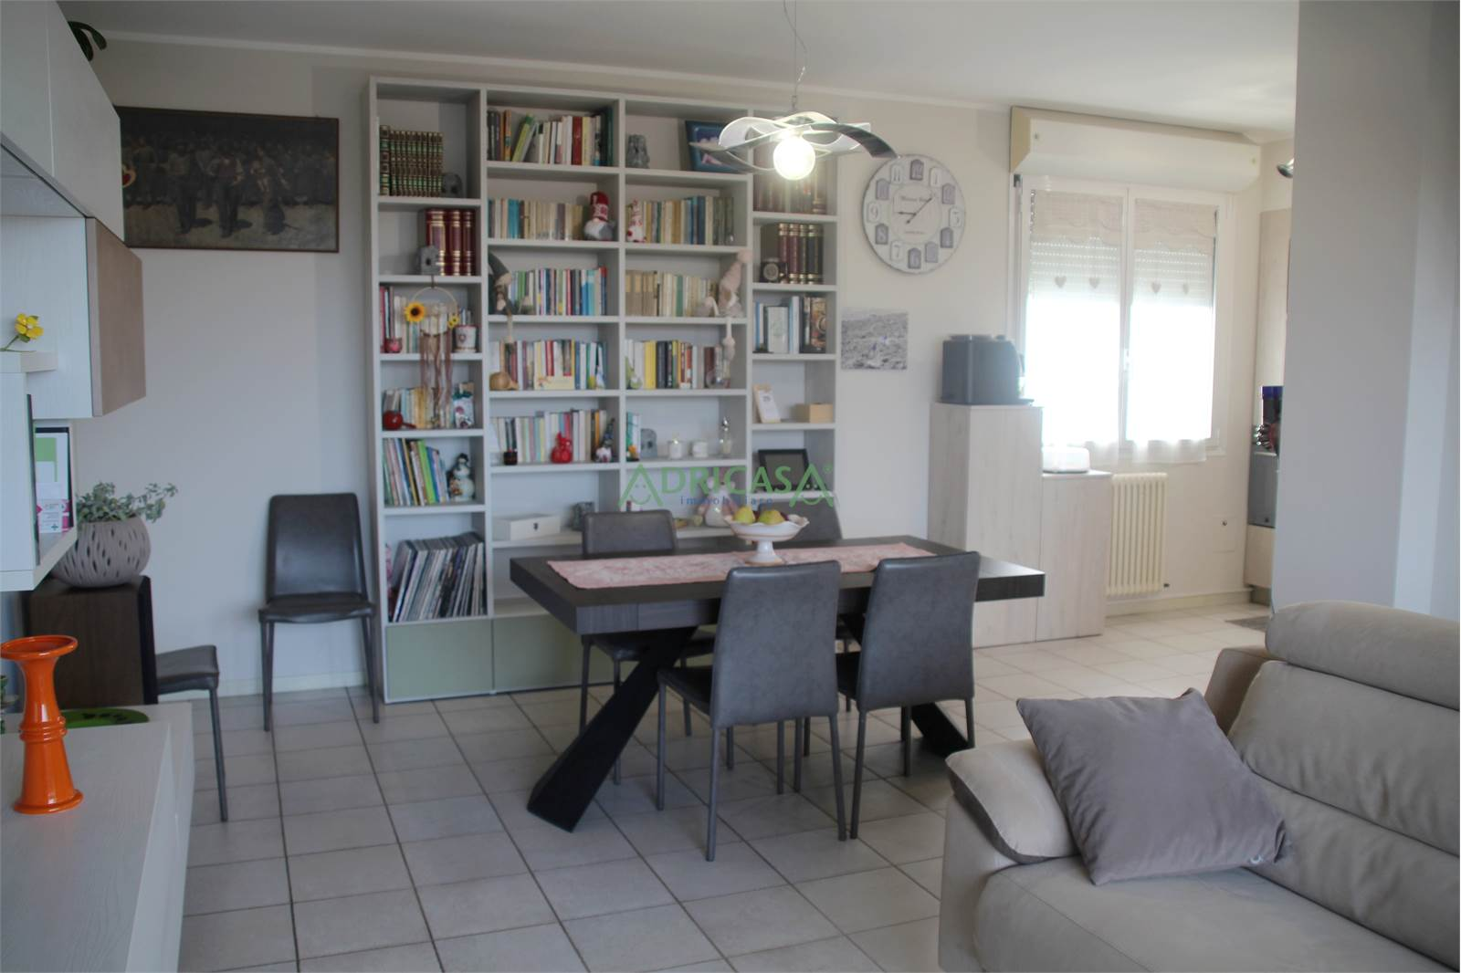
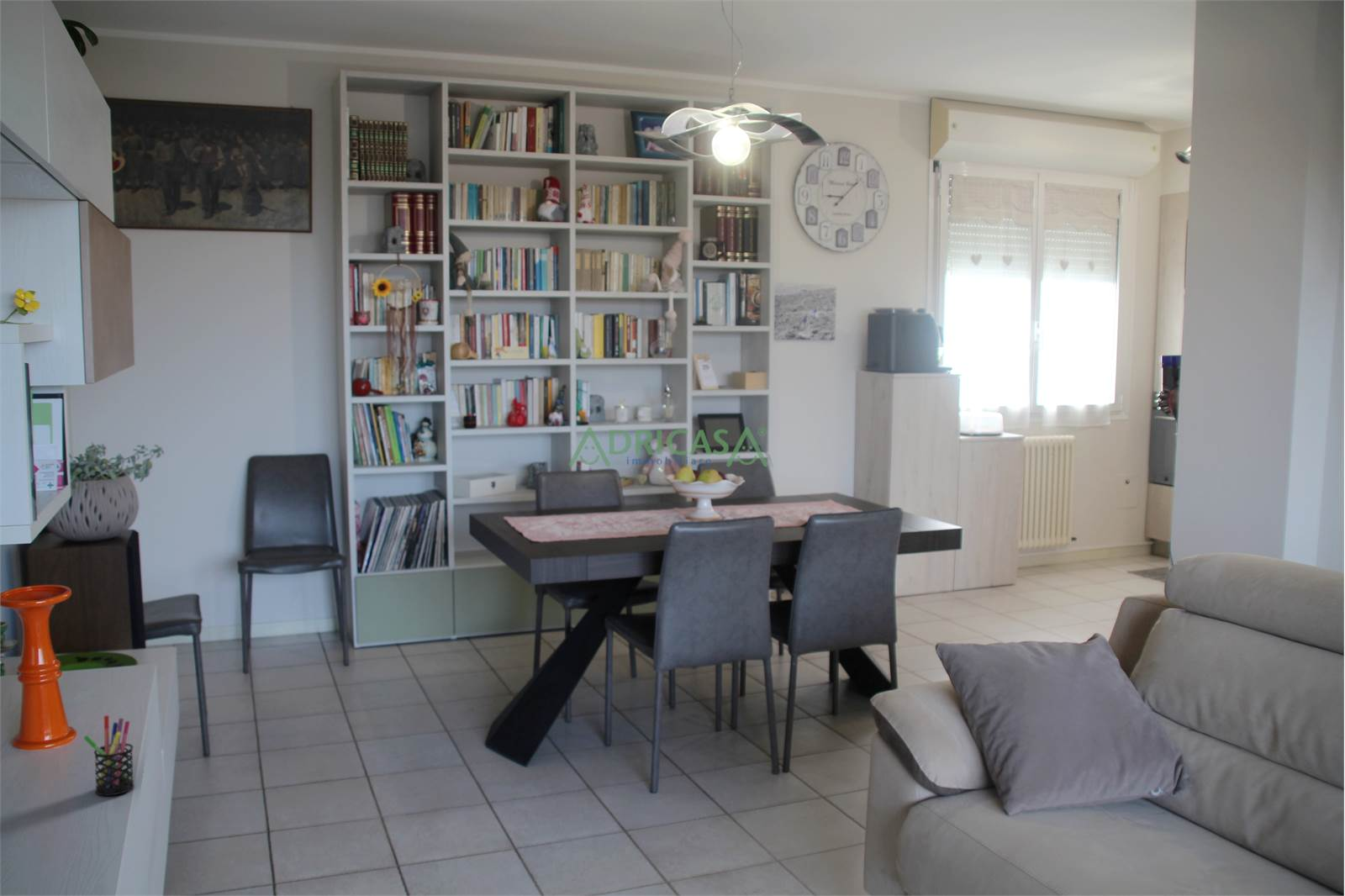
+ pen holder [83,714,135,797]
